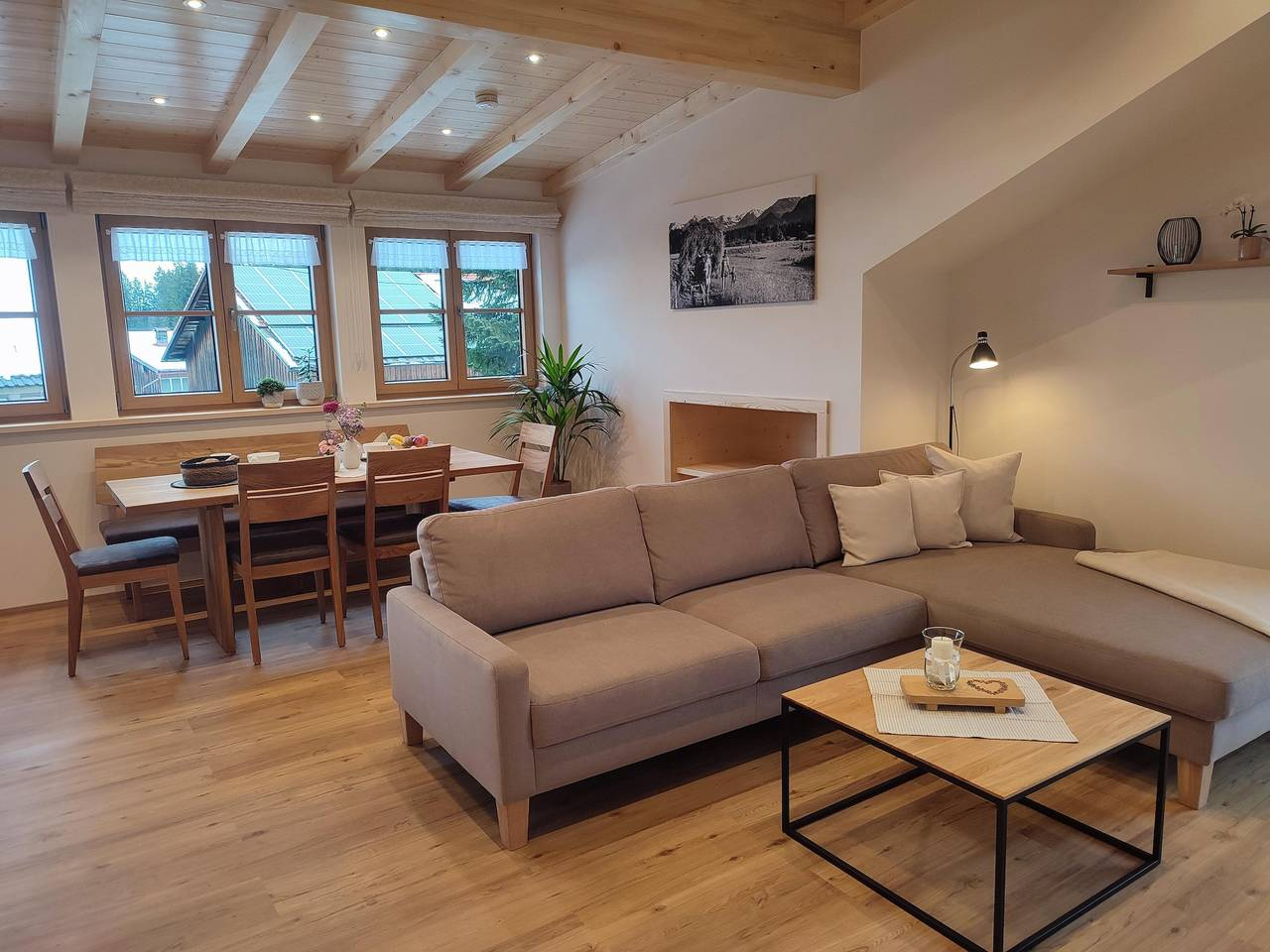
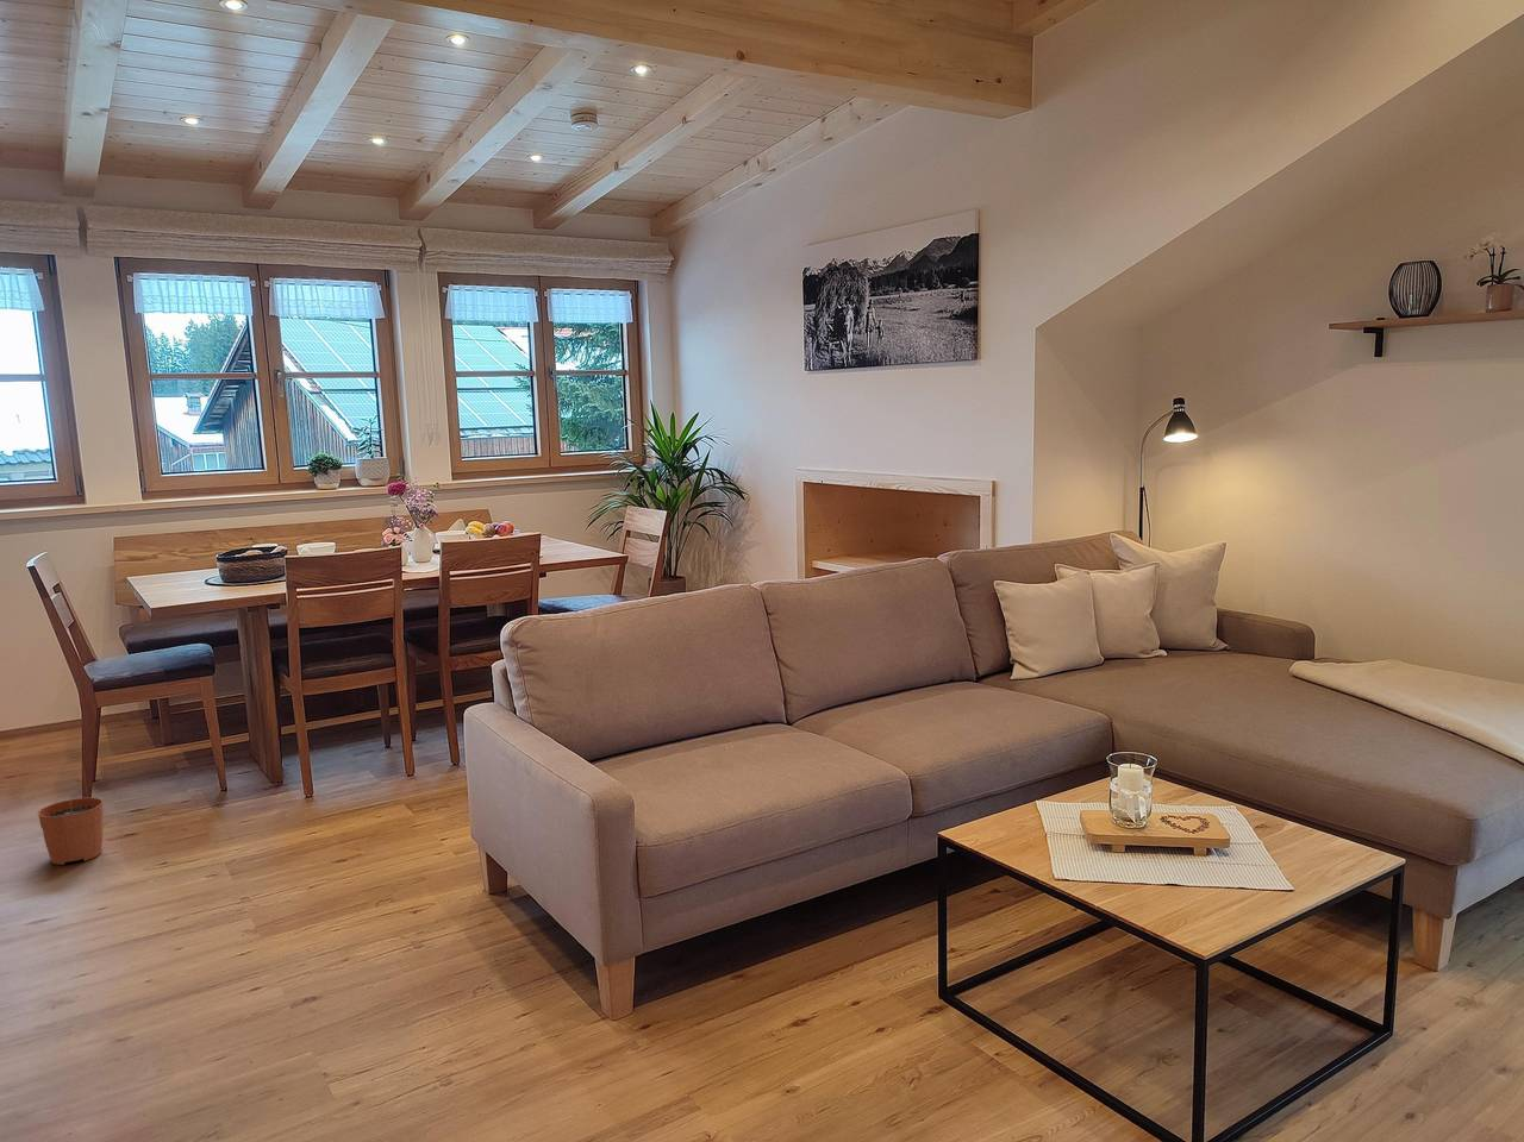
+ plant pot [37,777,104,866]
